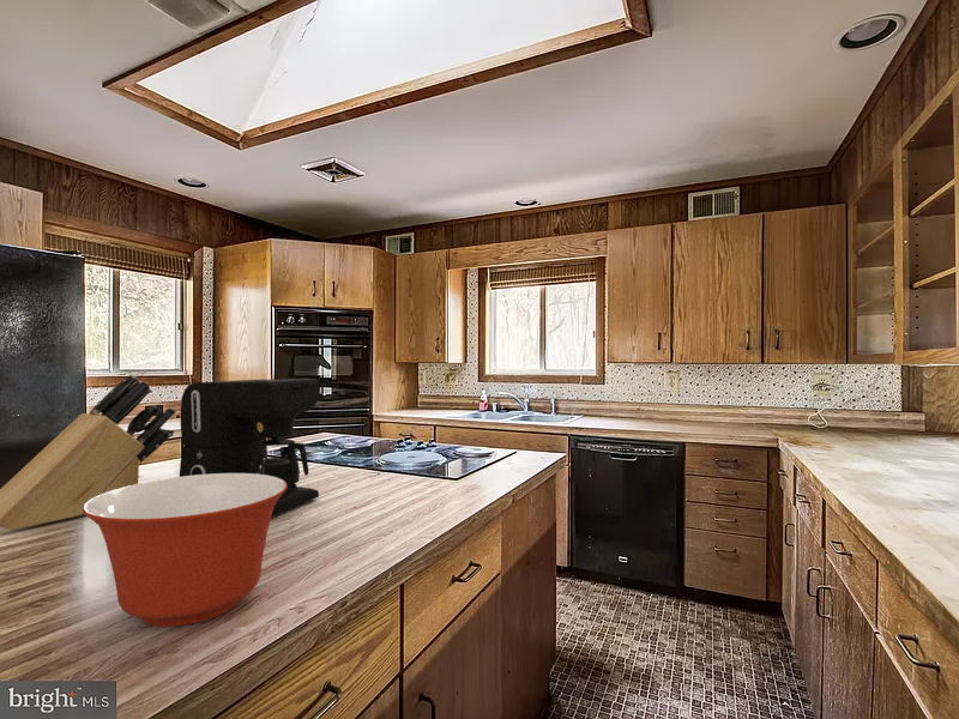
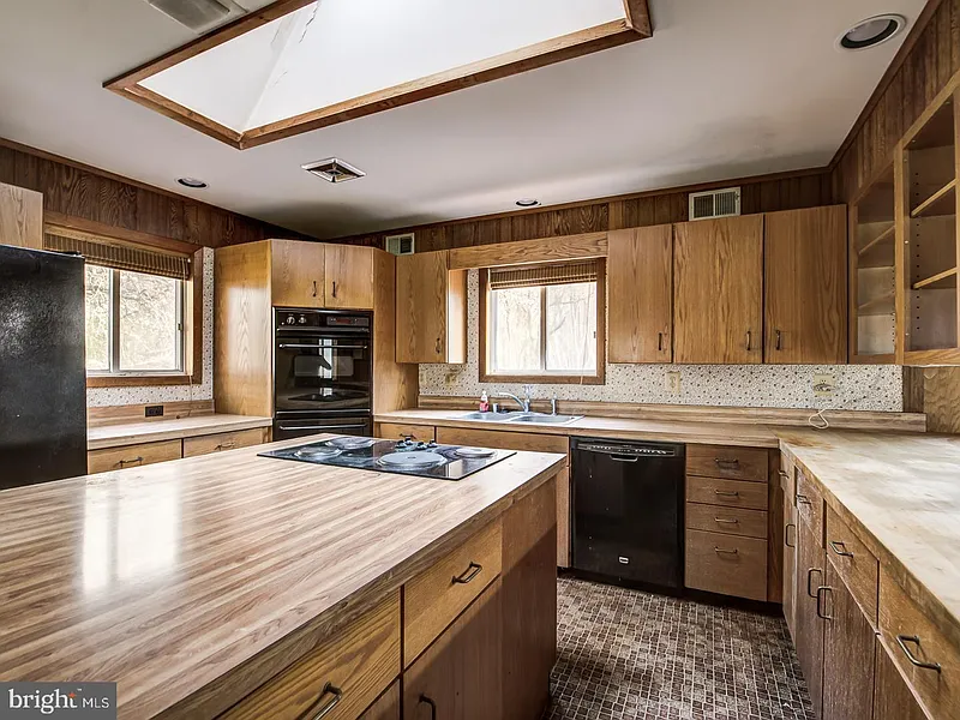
- knife block [0,373,177,531]
- mixing bowl [83,473,288,628]
- coffee maker [179,377,320,519]
